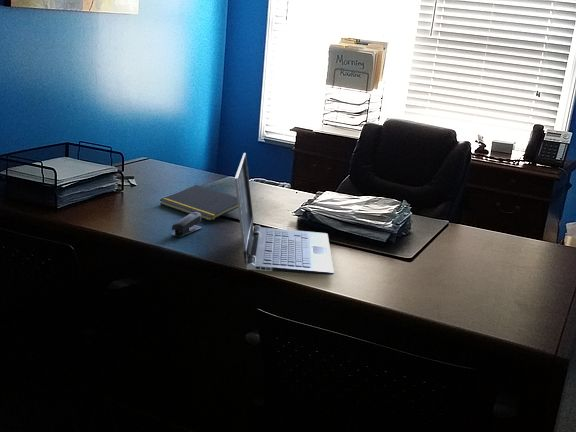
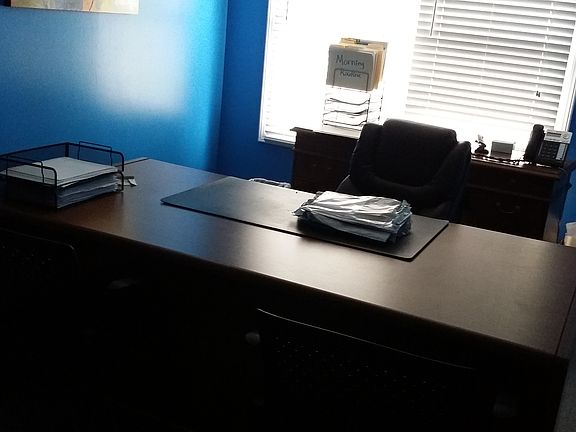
- stapler [170,212,202,238]
- notepad [159,184,238,222]
- laptop computer [234,152,335,276]
